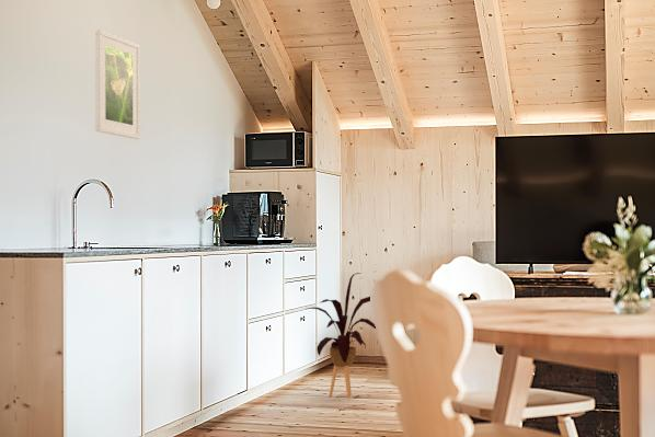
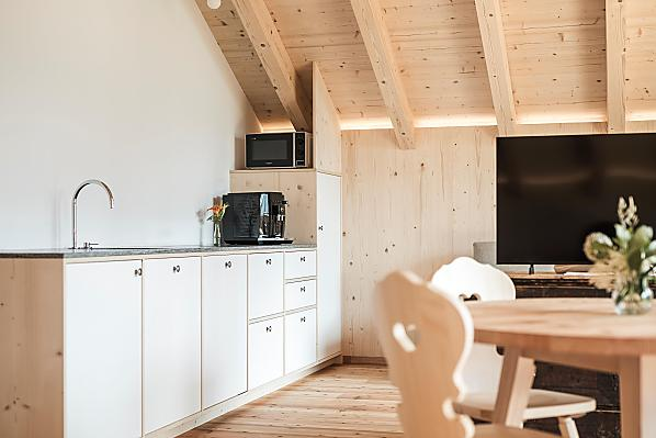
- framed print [94,28,141,140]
- house plant [307,272,377,399]
